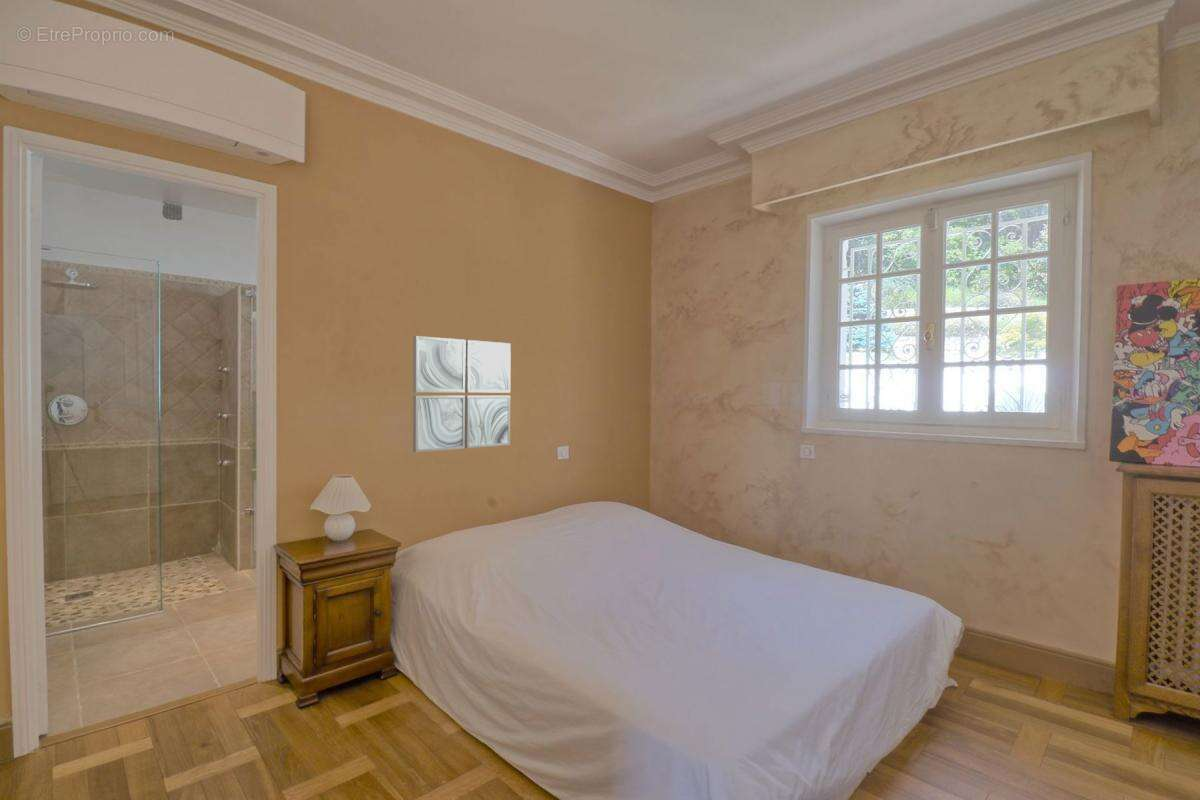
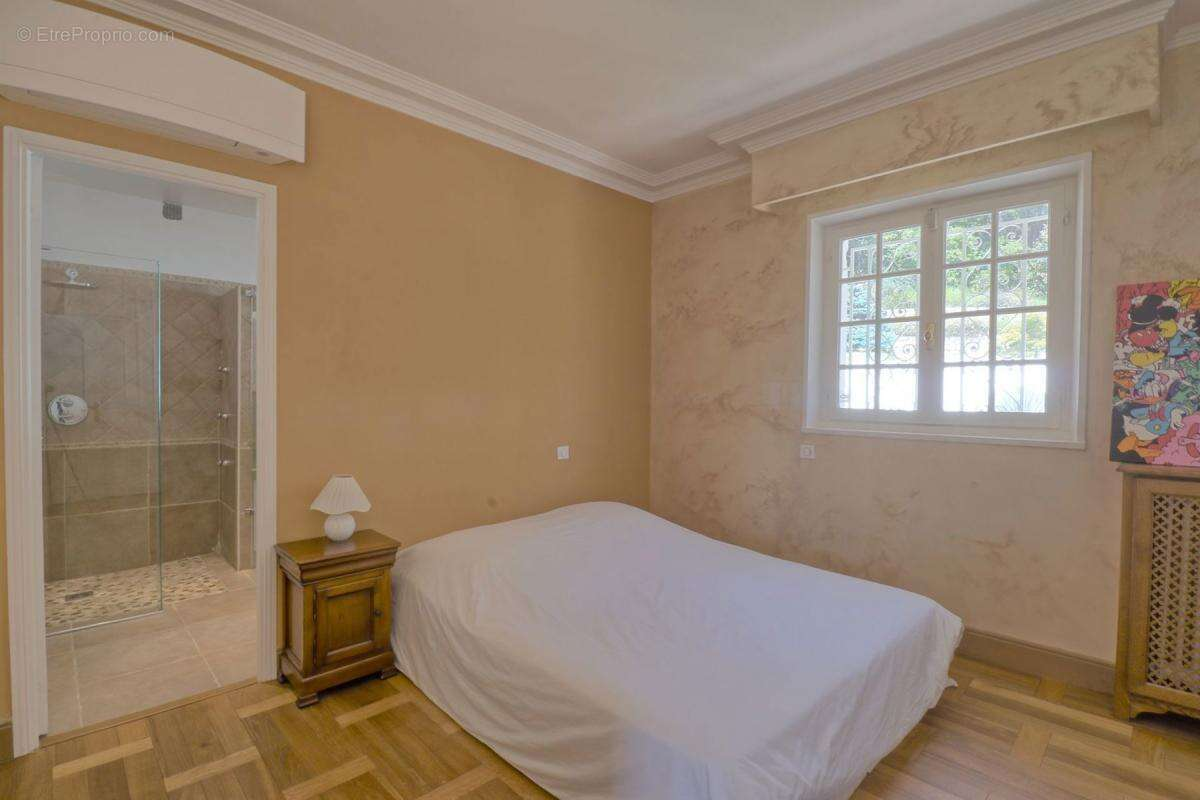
- wall art [412,335,512,453]
